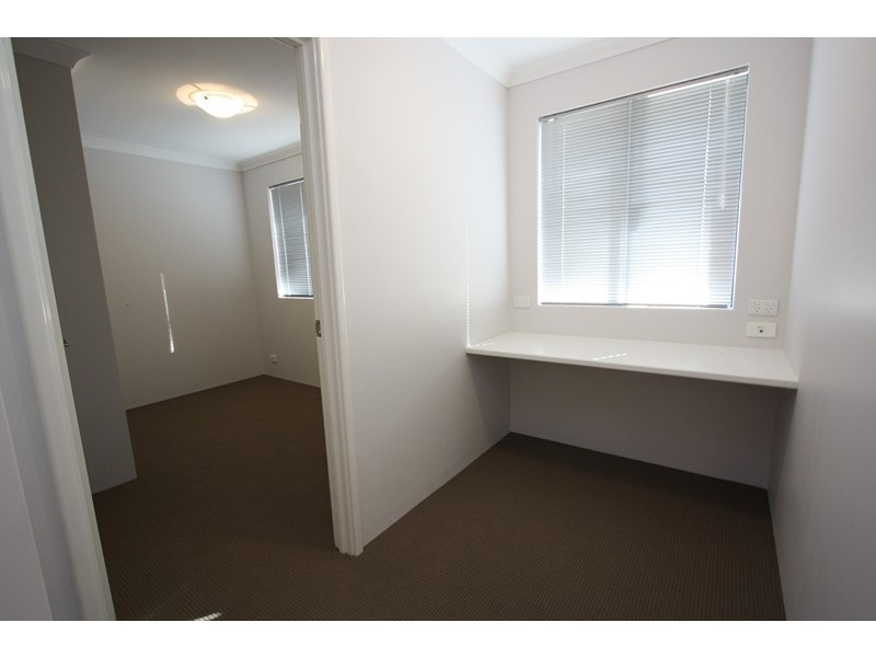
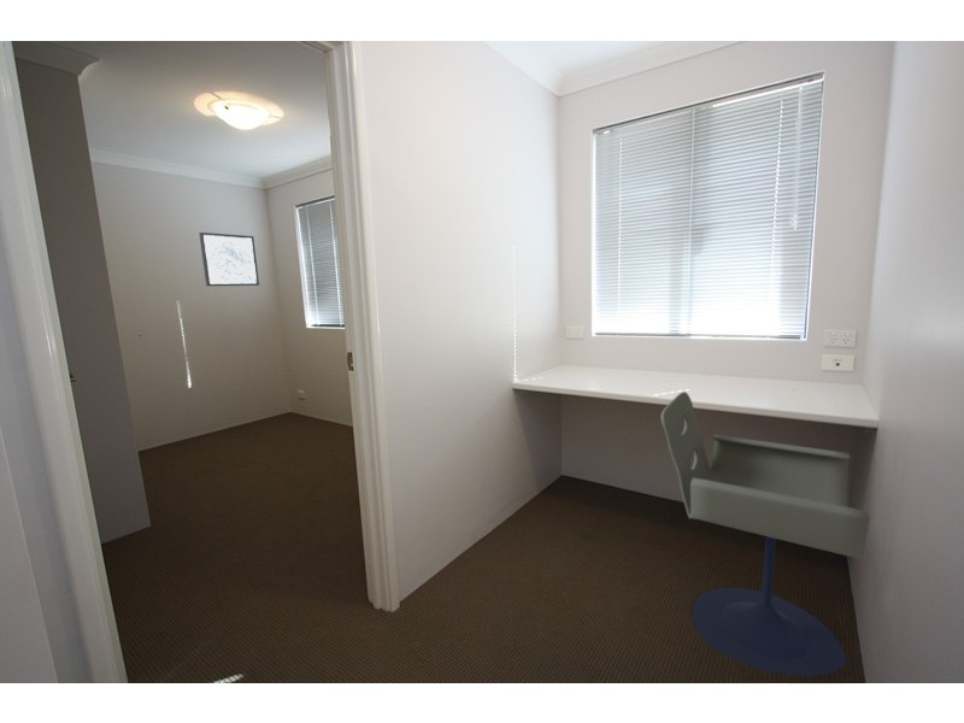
+ wall art [198,231,260,287]
+ office chair [659,390,871,677]
